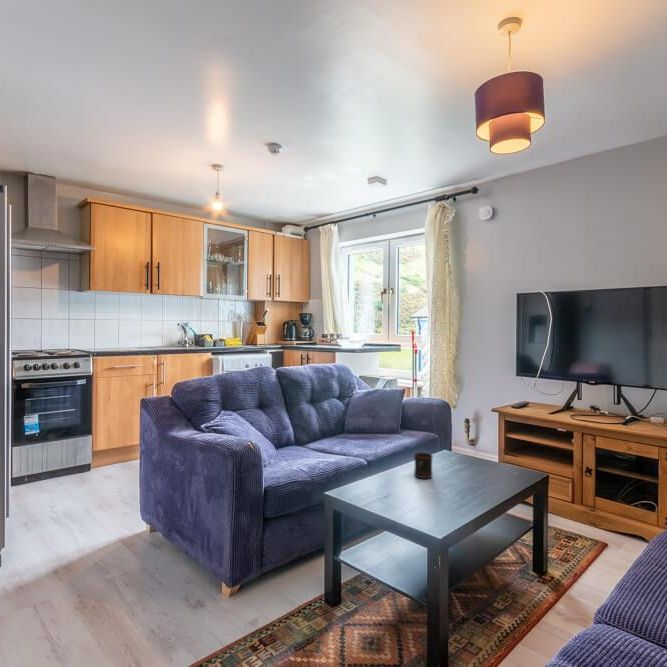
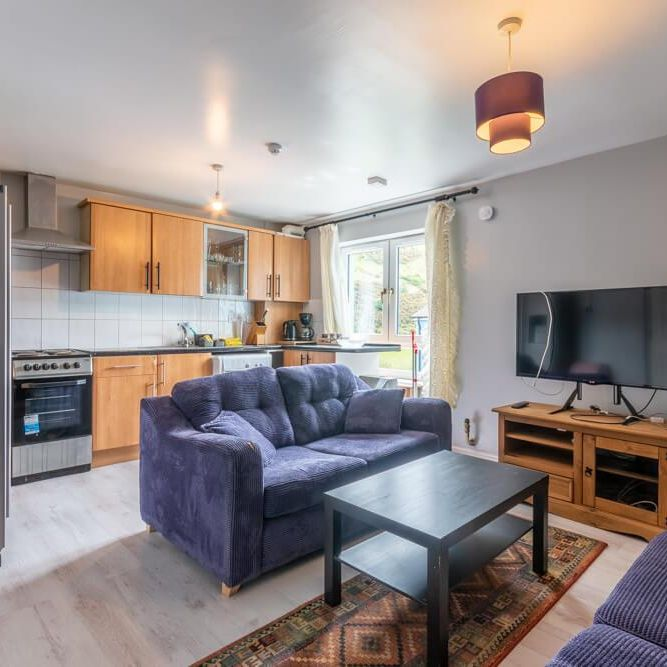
- mug [413,452,434,480]
